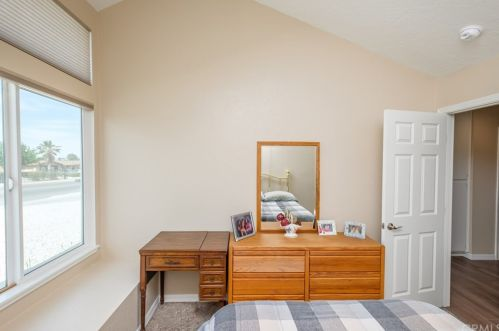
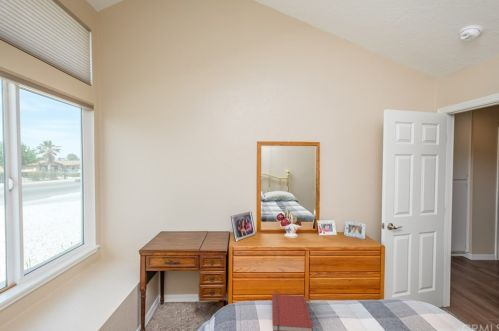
+ book [271,293,314,331]
